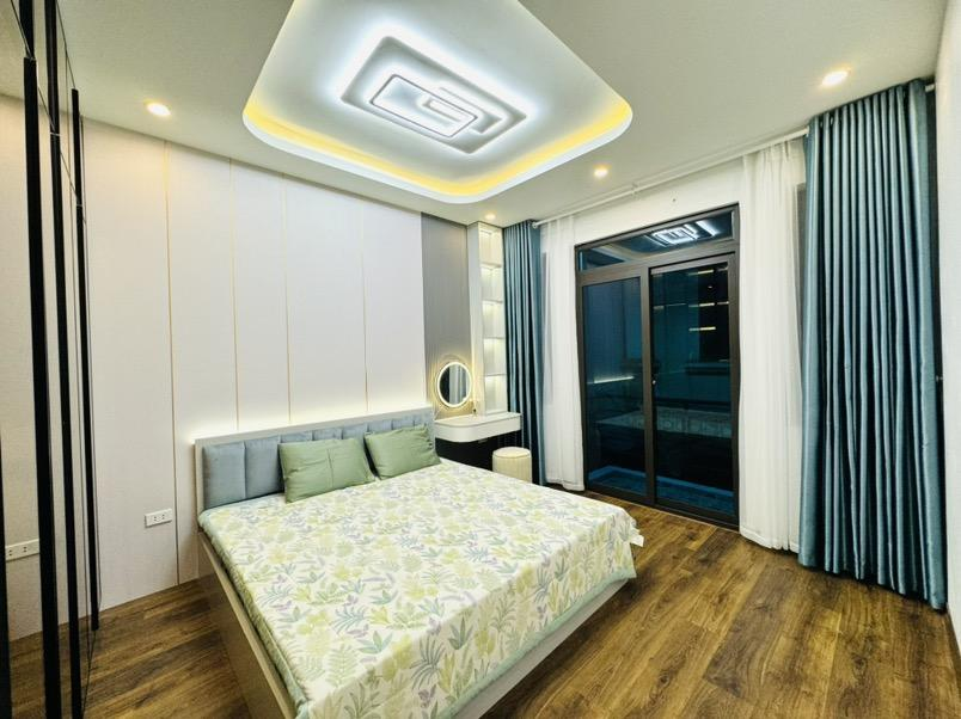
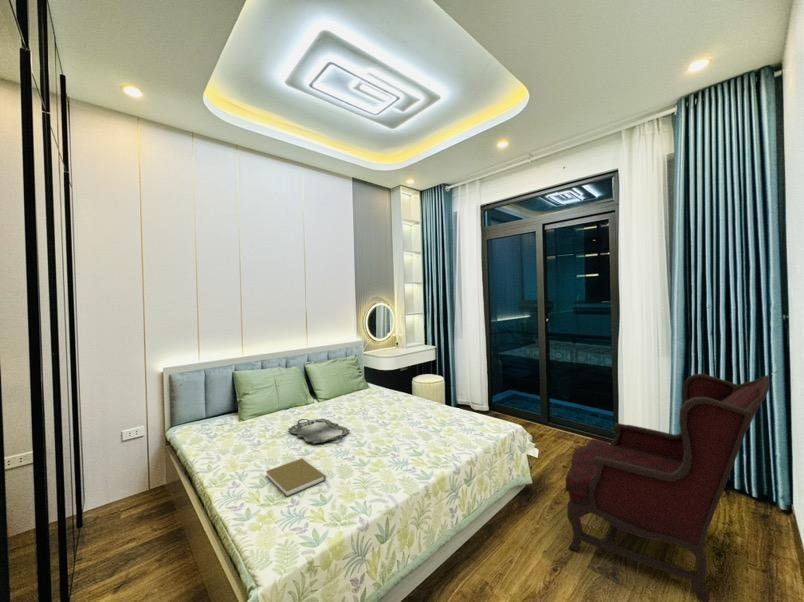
+ serving tray [287,418,351,445]
+ book [265,457,327,497]
+ armchair [565,373,771,602]
